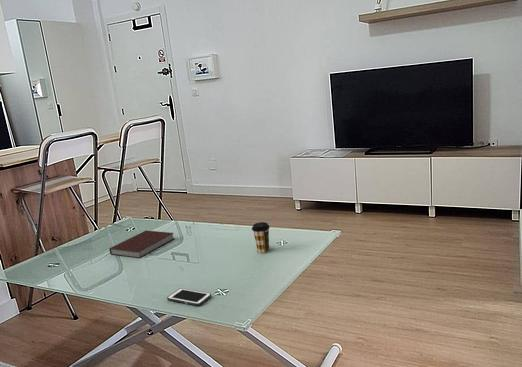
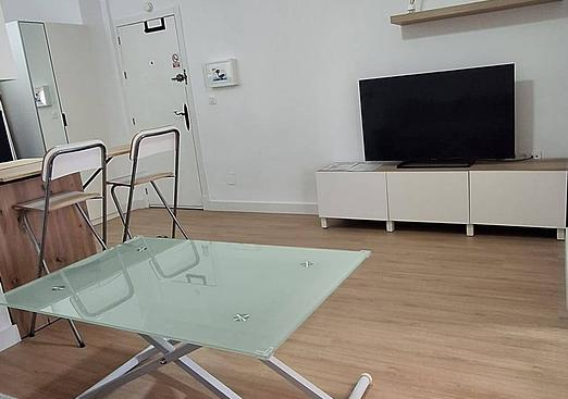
- cell phone [166,287,212,307]
- notebook [108,230,176,259]
- coffee cup [251,221,271,254]
